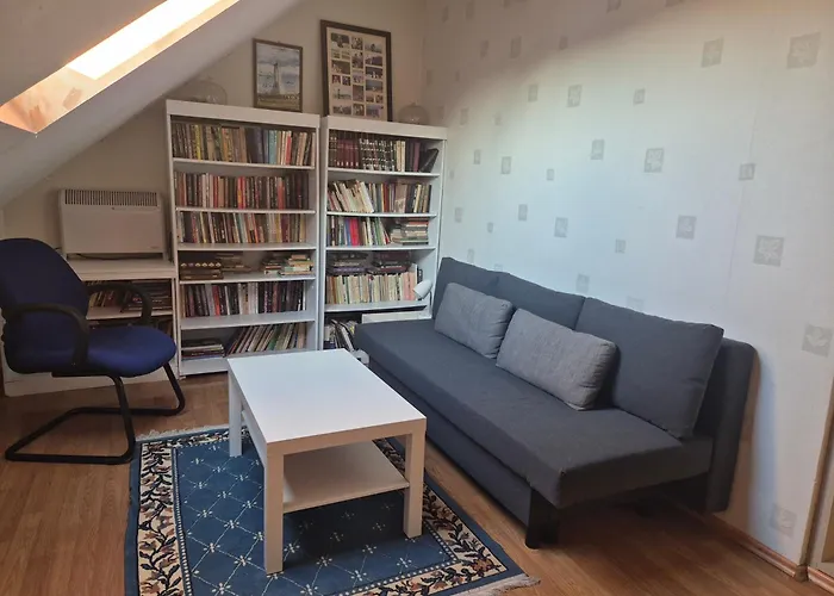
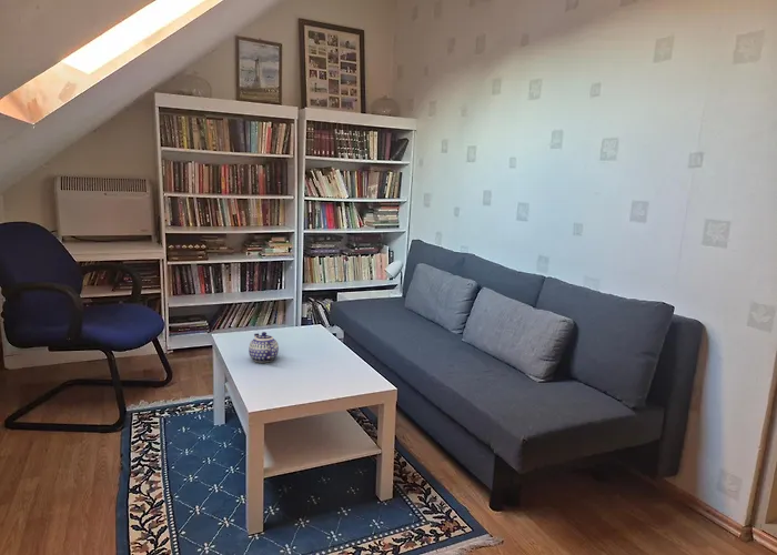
+ teapot [248,331,280,364]
